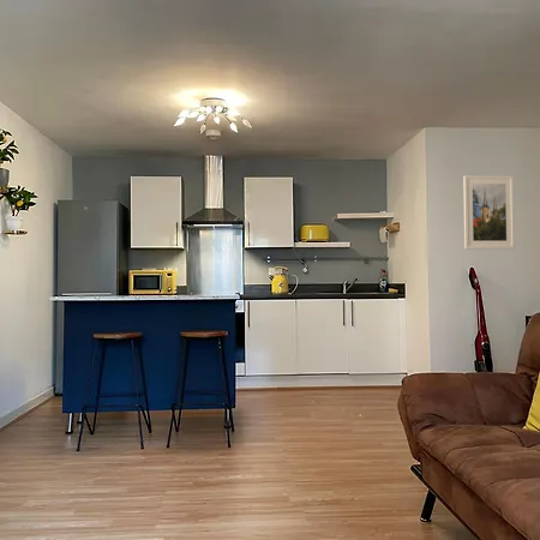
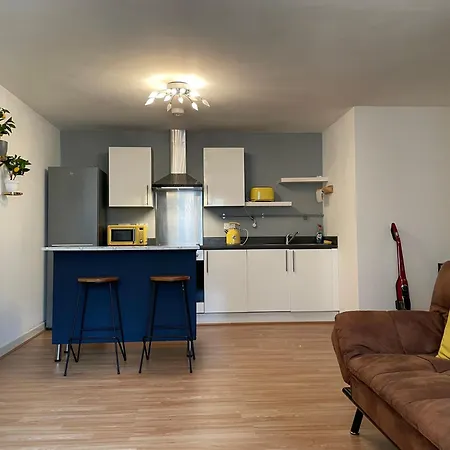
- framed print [462,174,516,251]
